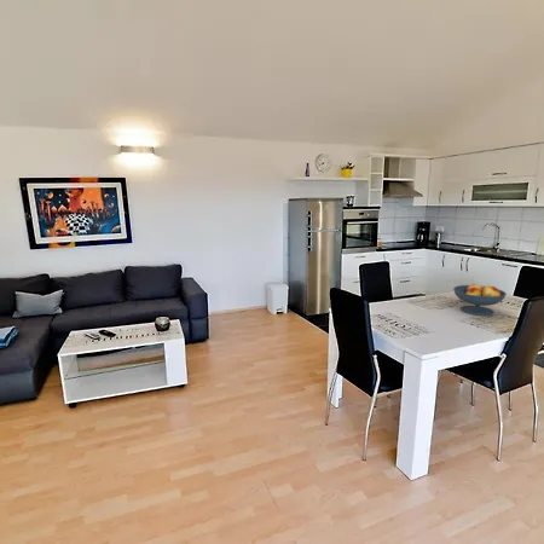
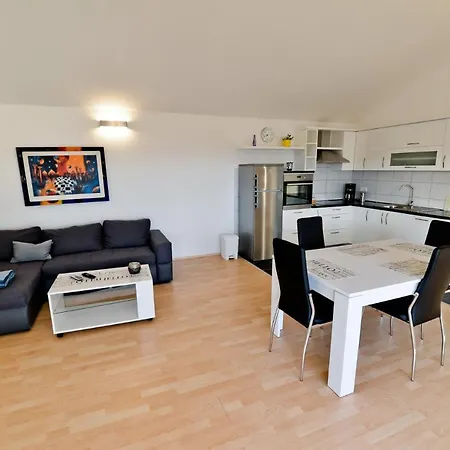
- fruit bowl [452,283,508,317]
